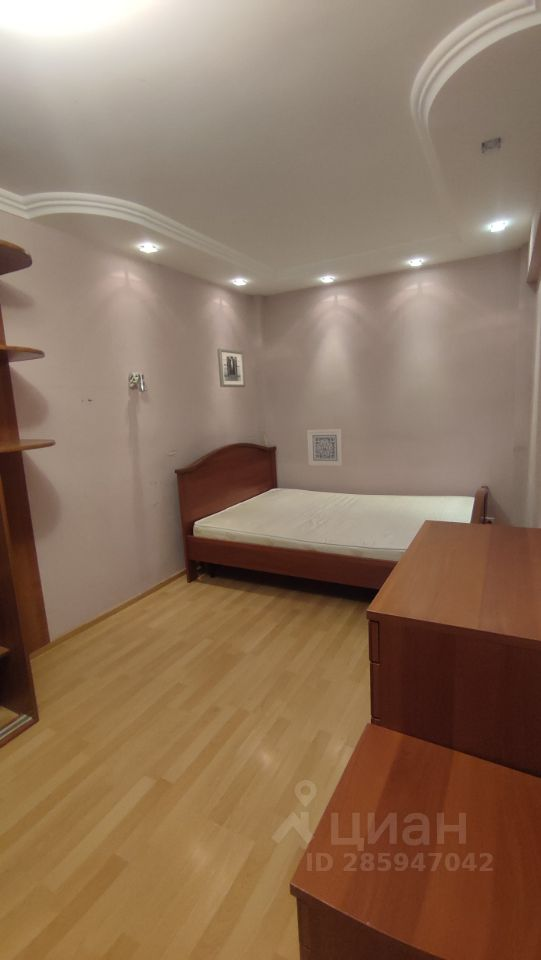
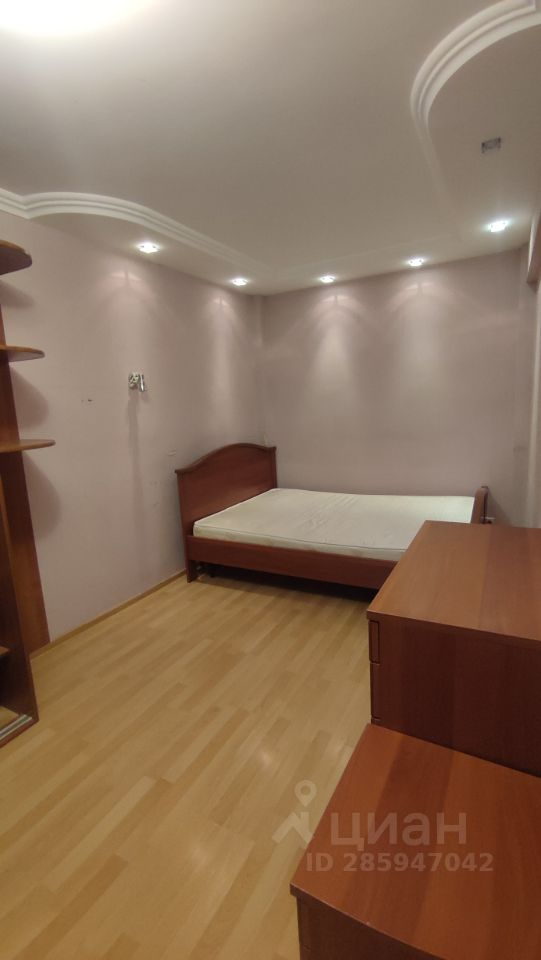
- wall art [216,348,246,388]
- wall art [306,428,344,467]
